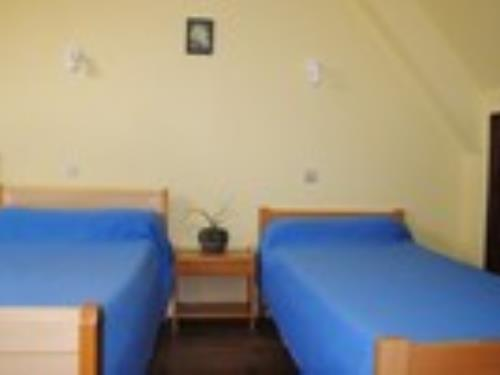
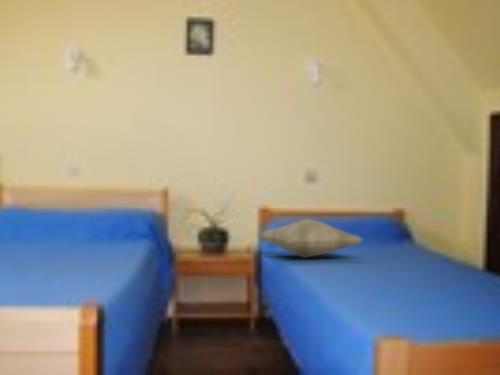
+ decorative pillow [257,218,365,259]
